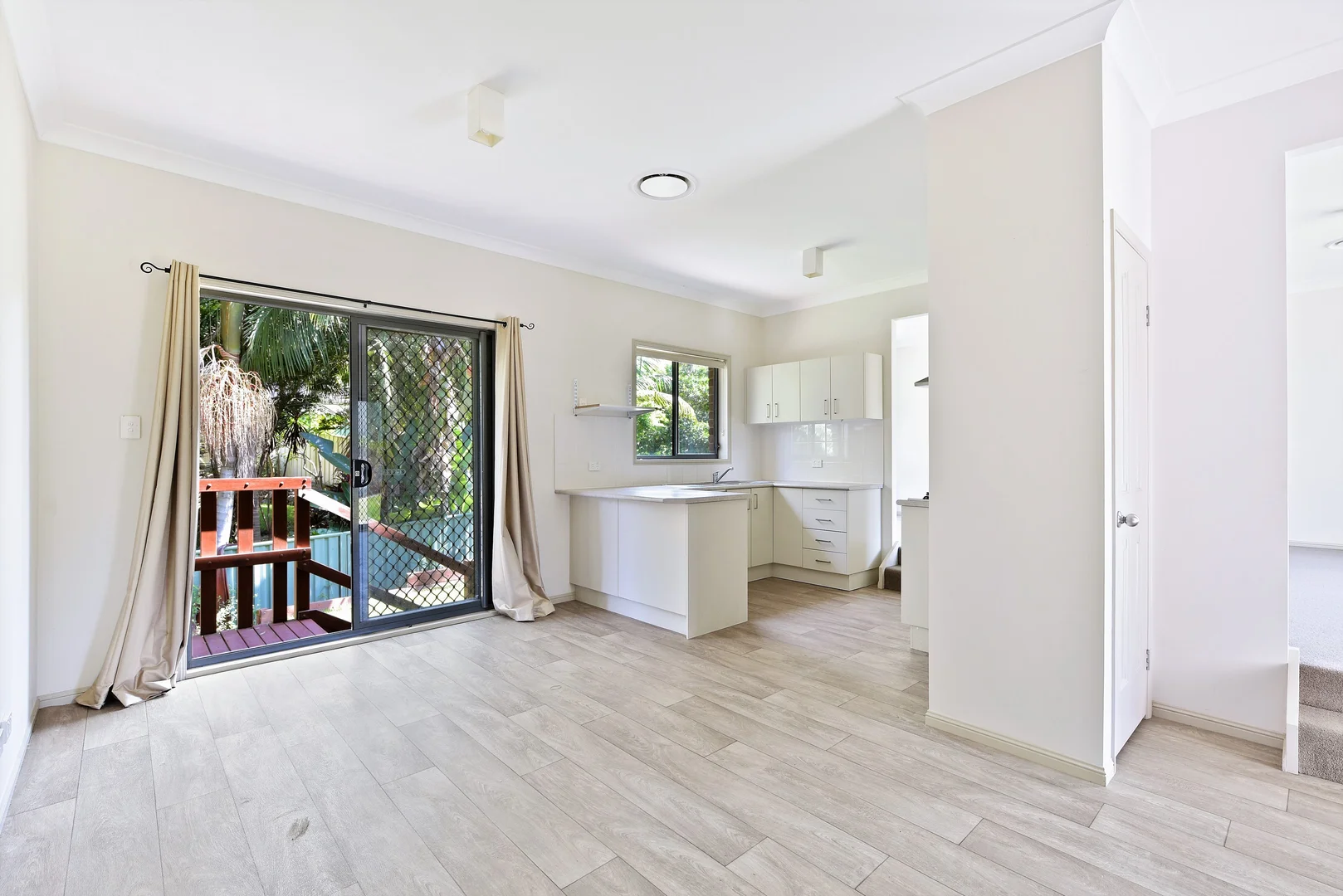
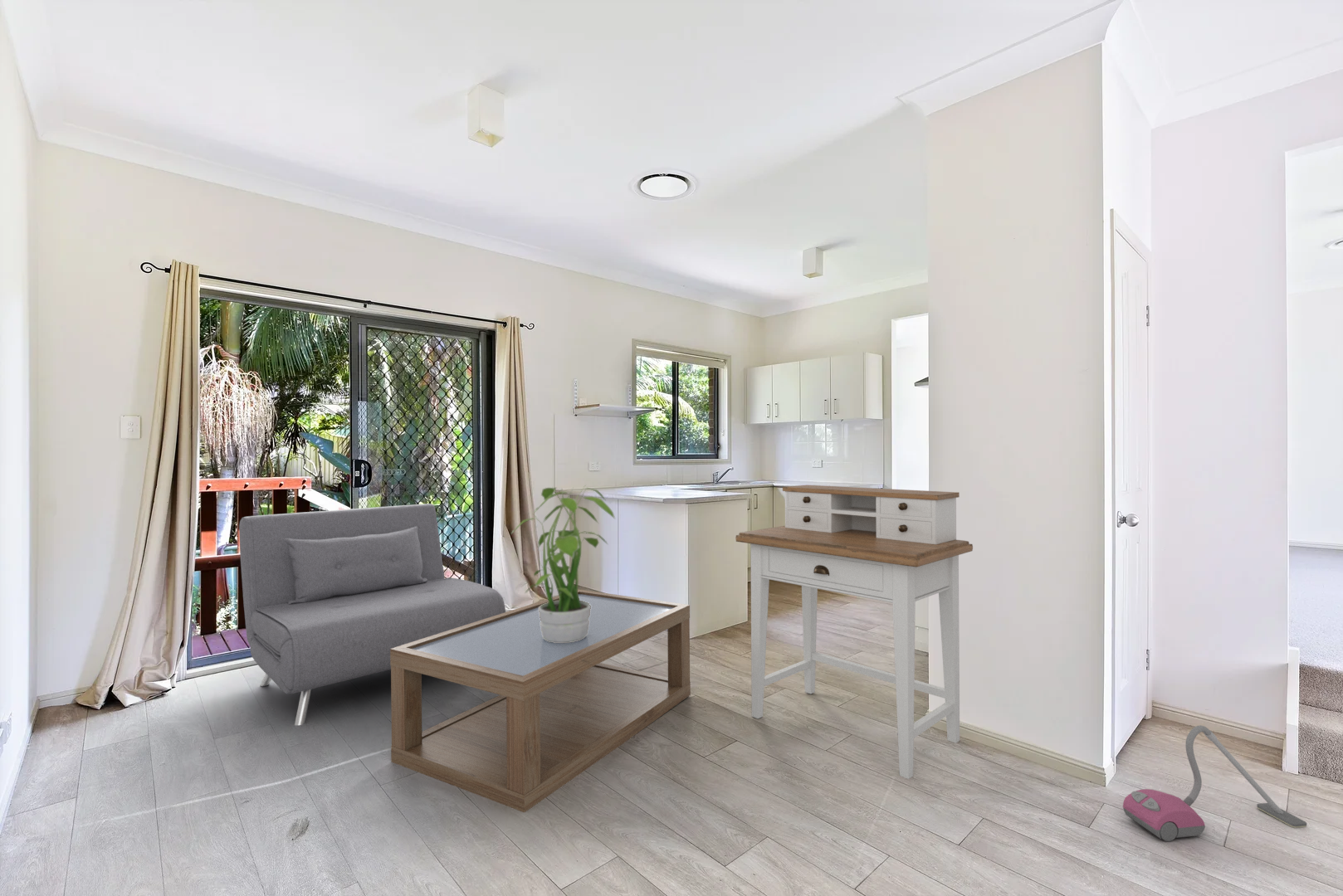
+ sofa [238,503,506,726]
+ coffee table [390,589,691,813]
+ potted plant [510,484,617,643]
+ desk [735,485,974,780]
+ vacuum cleaner [1122,724,1307,842]
